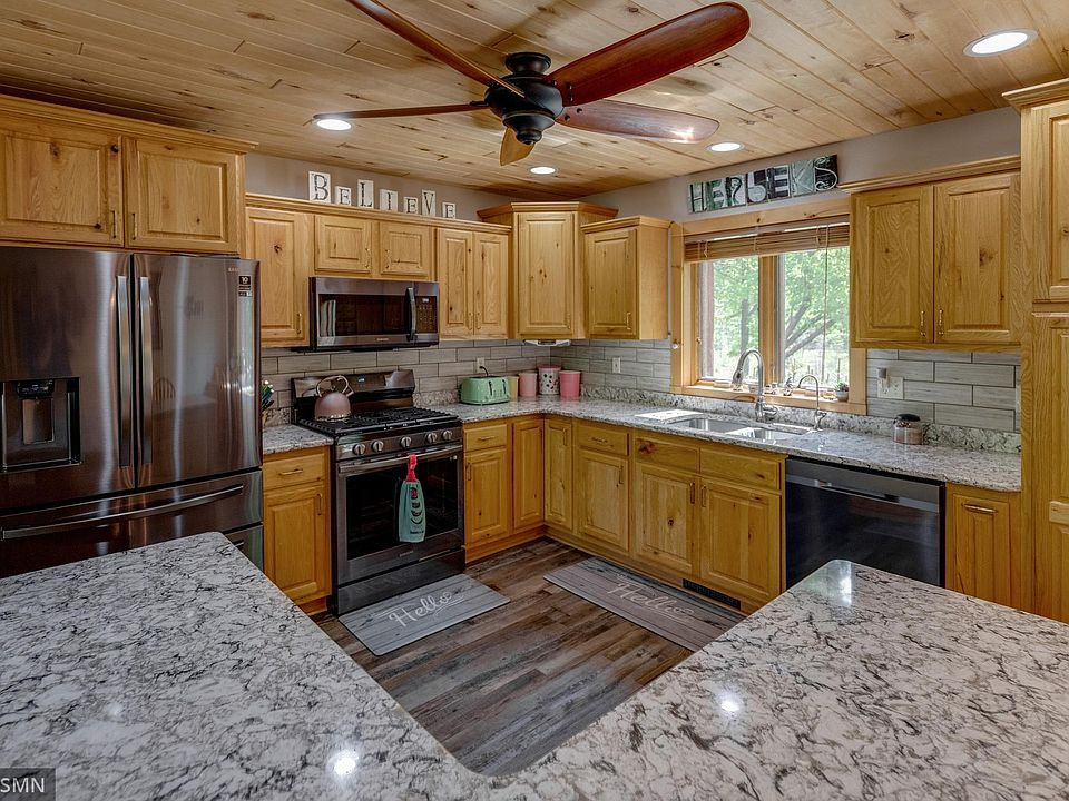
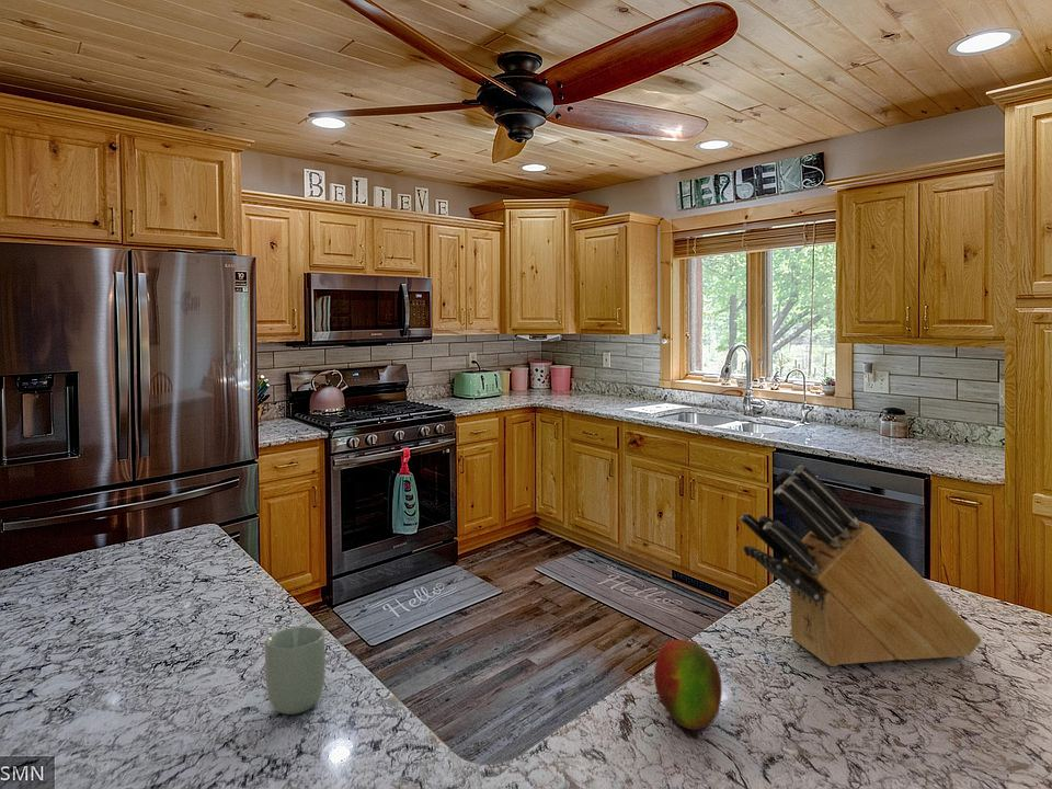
+ knife block [739,464,982,667]
+ cup [264,626,327,716]
+ fruit [653,639,723,731]
